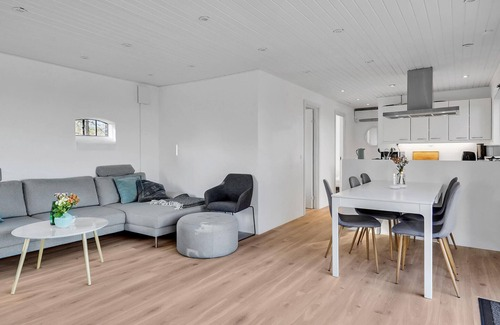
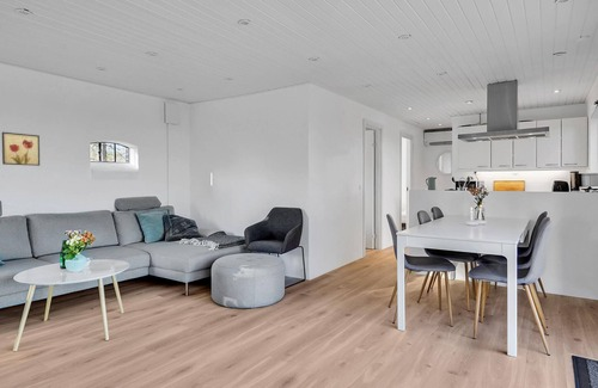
+ wall art [1,131,41,167]
